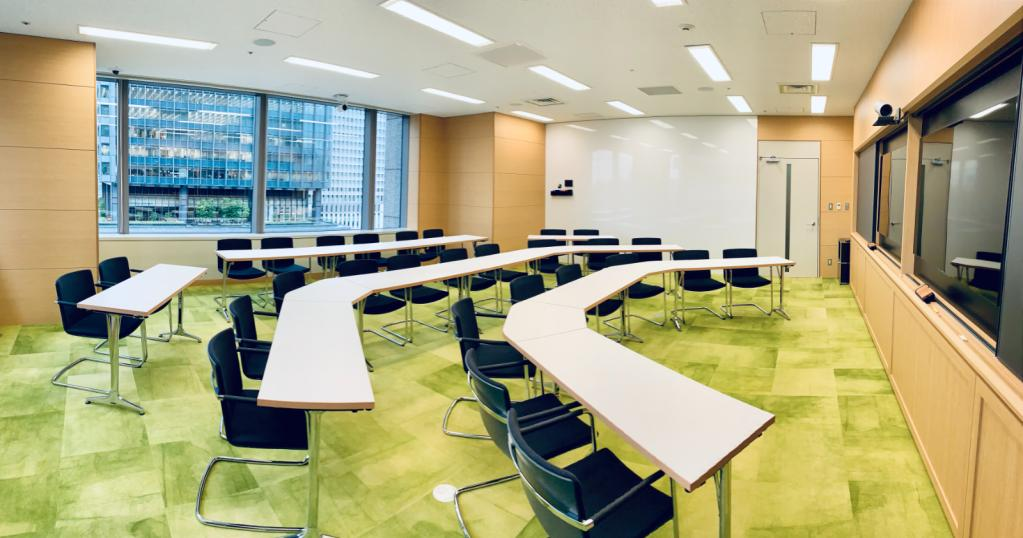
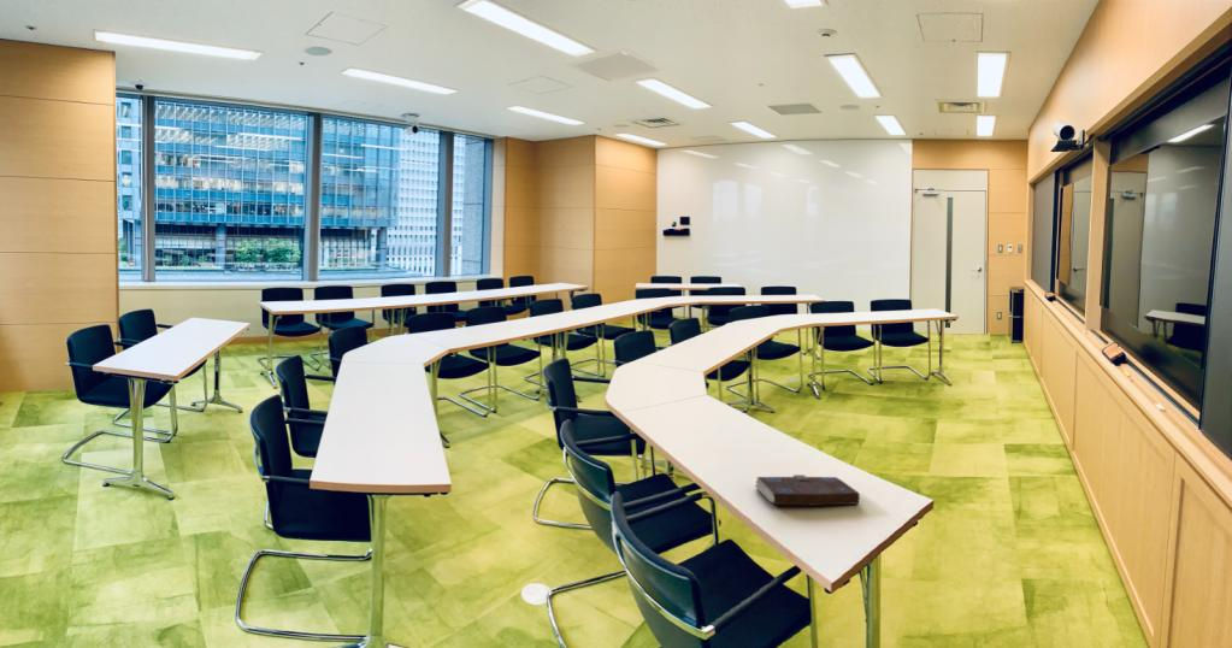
+ book [754,473,861,507]
